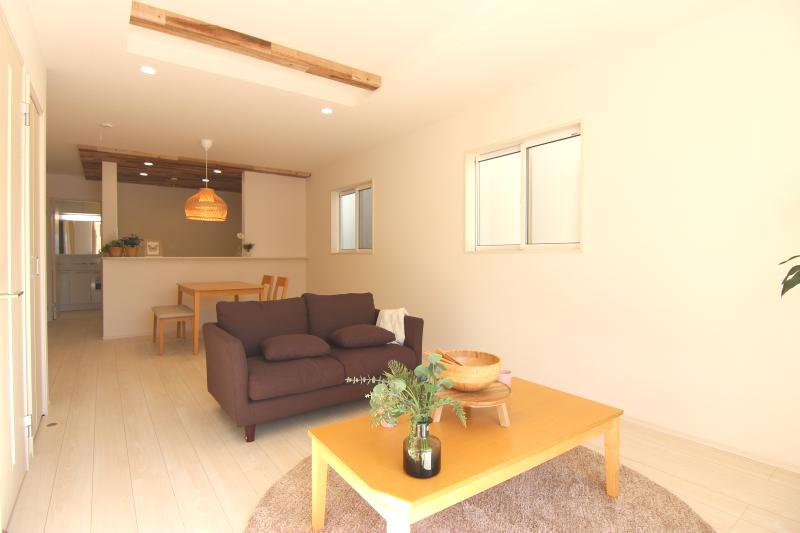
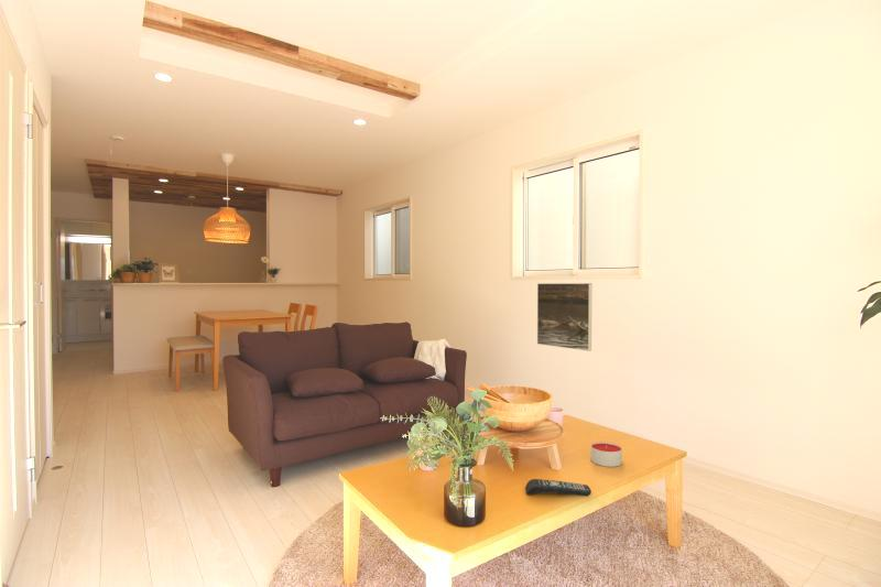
+ candle [590,441,623,468]
+ remote control [524,478,592,498]
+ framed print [536,282,592,352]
